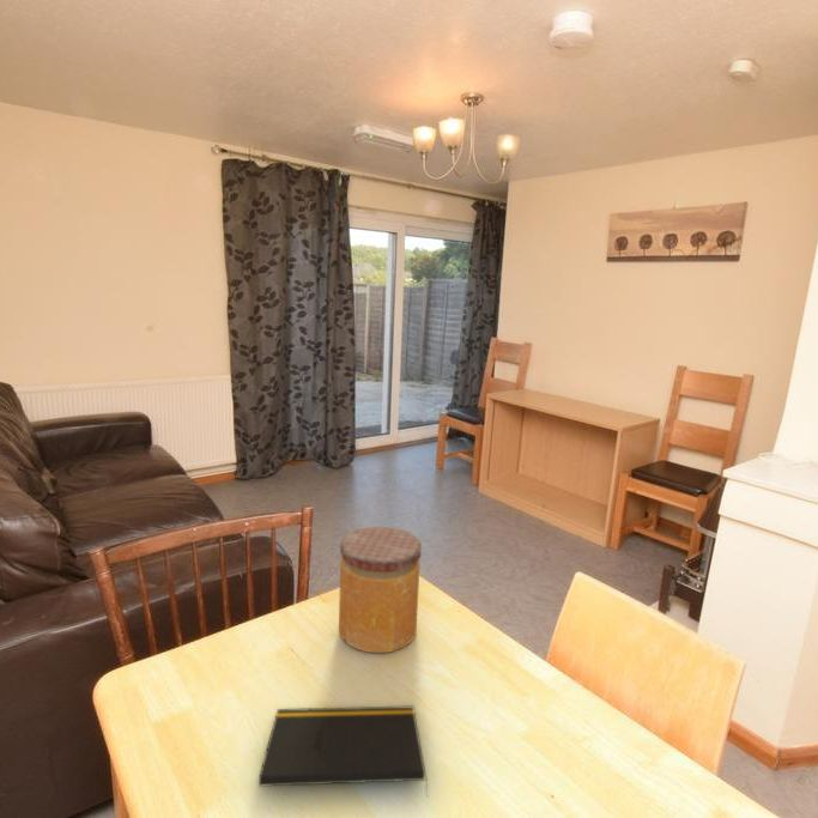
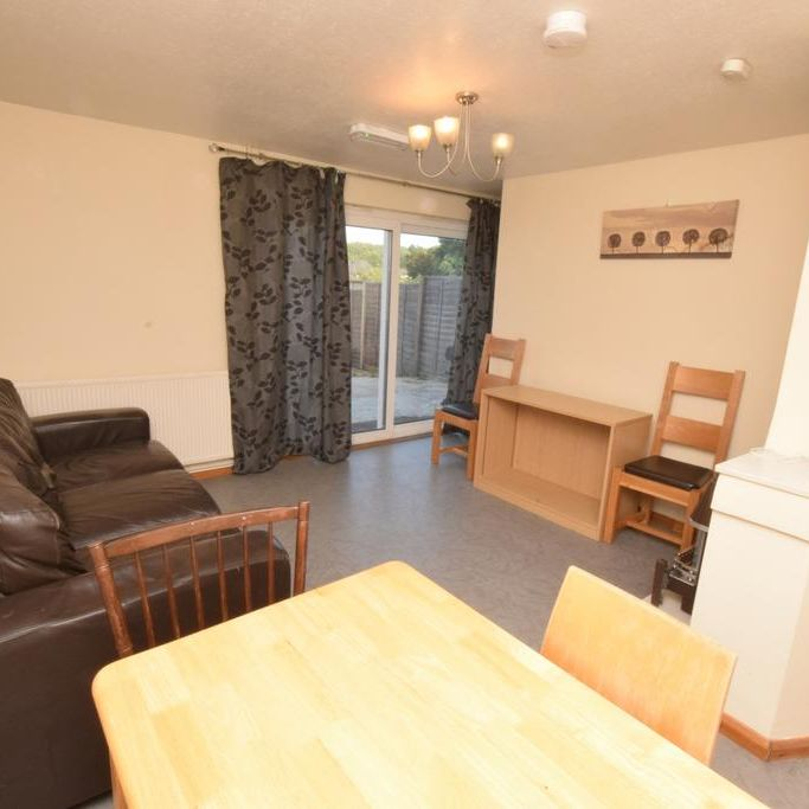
- jar [338,526,423,654]
- notepad [257,705,430,799]
